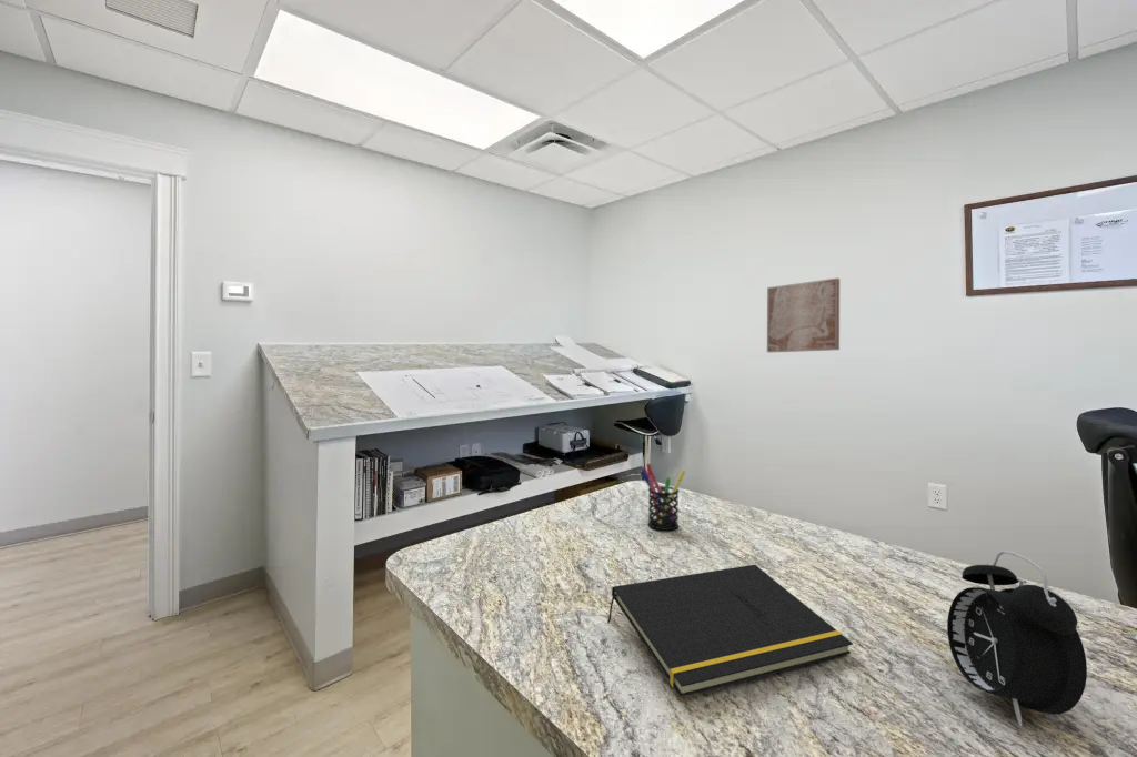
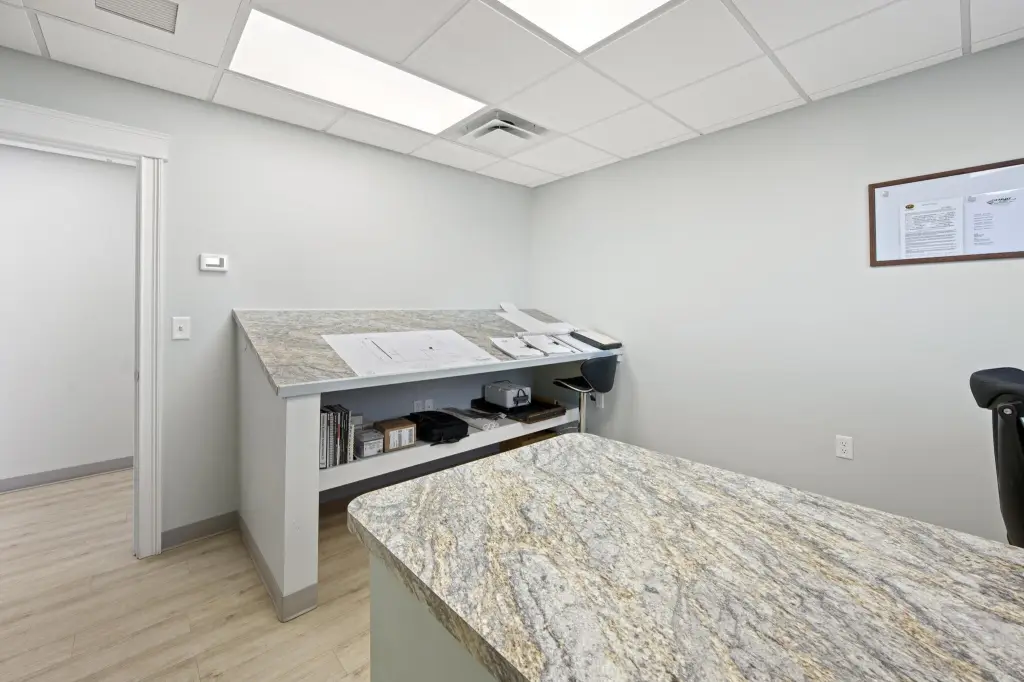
- alarm clock [946,549,1088,728]
- wall art [766,277,841,353]
- pen holder [640,463,686,531]
- notepad [606,564,854,698]
